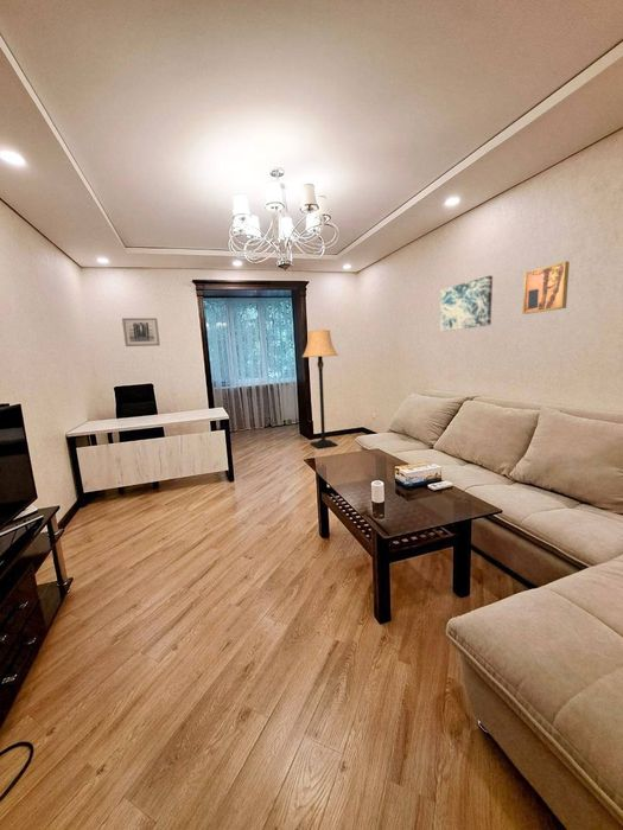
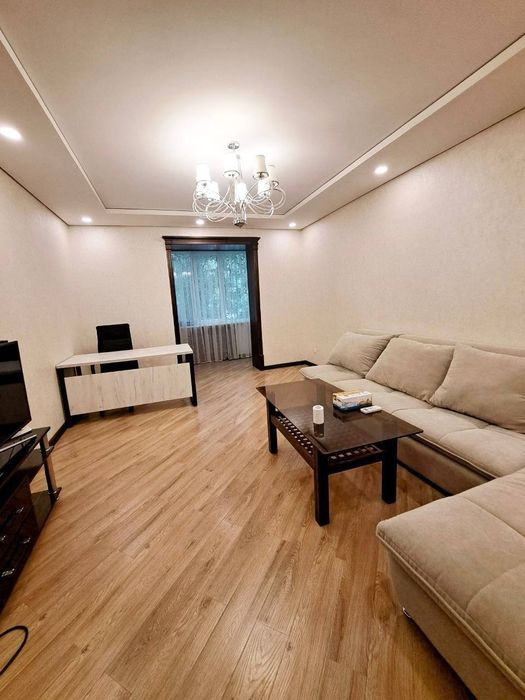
- wall art [439,275,494,332]
- wall art [121,317,161,347]
- lamp [301,328,339,449]
- wall art [522,261,571,315]
